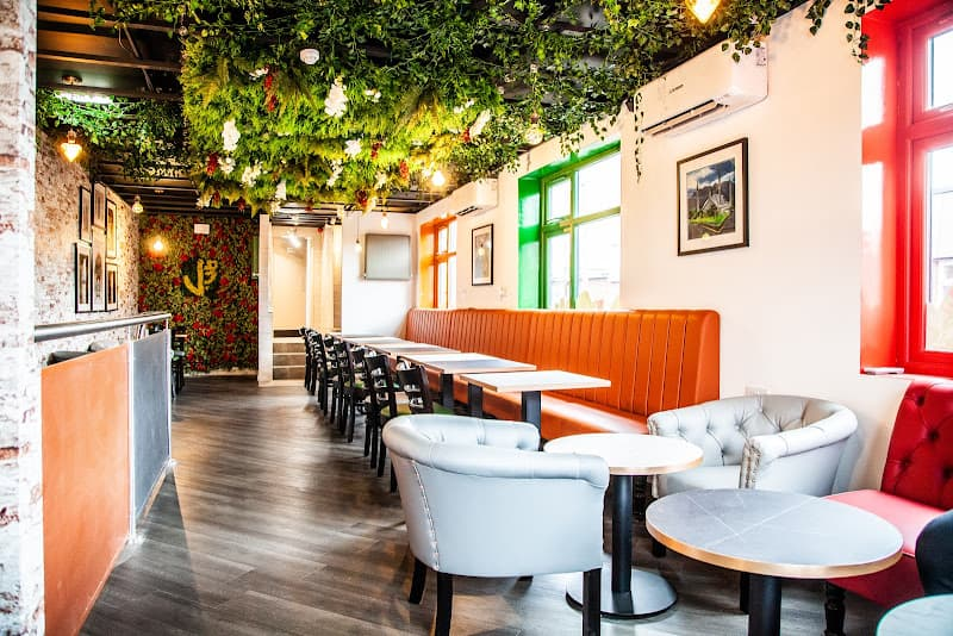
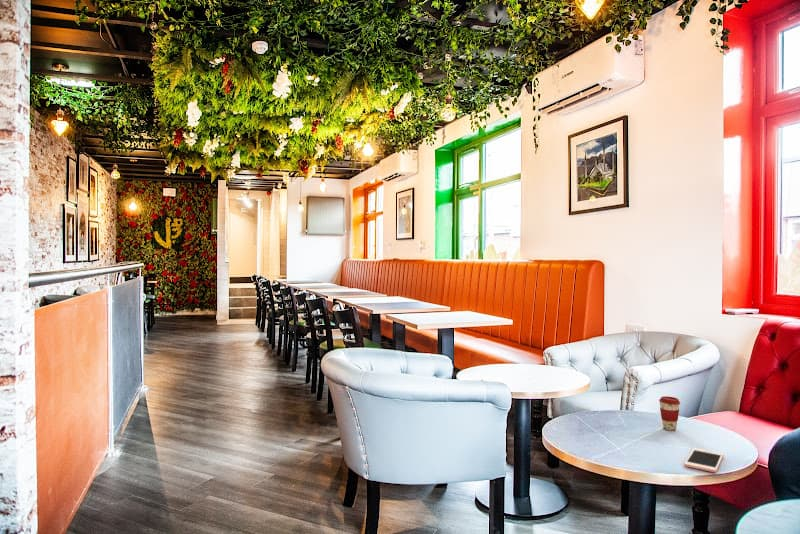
+ cell phone [684,447,725,473]
+ coffee cup [658,395,681,431]
